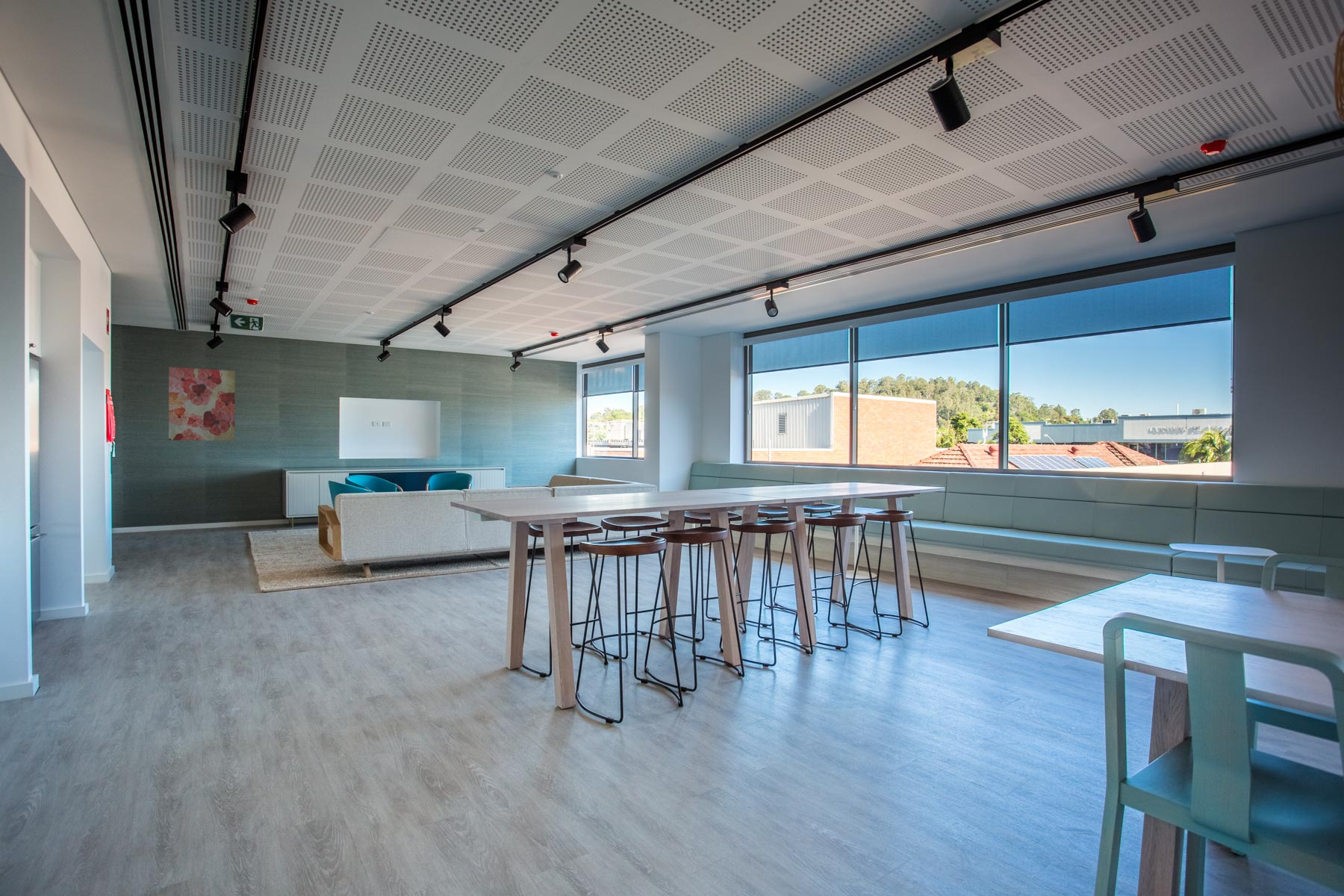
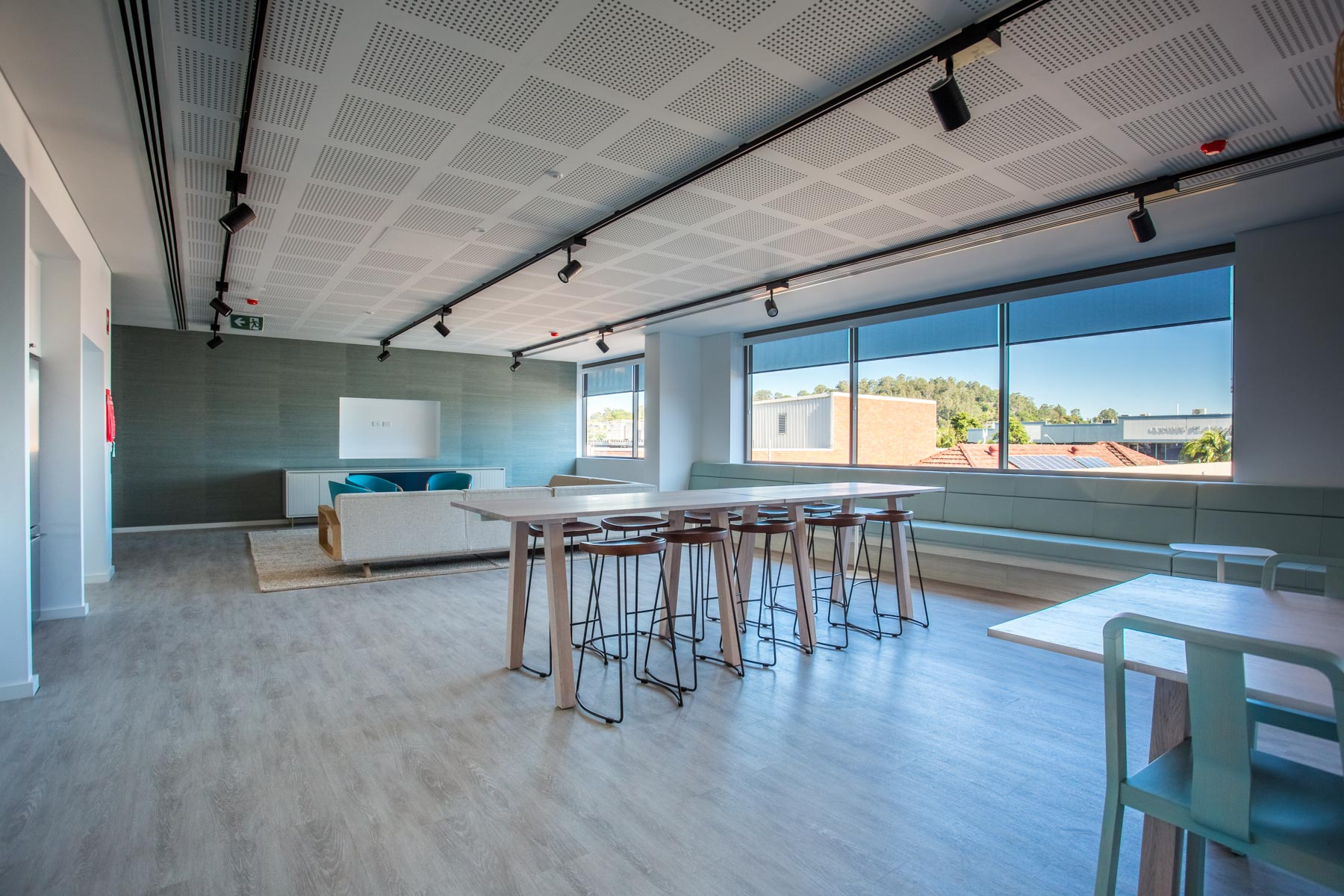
- wall art [168,367,236,441]
